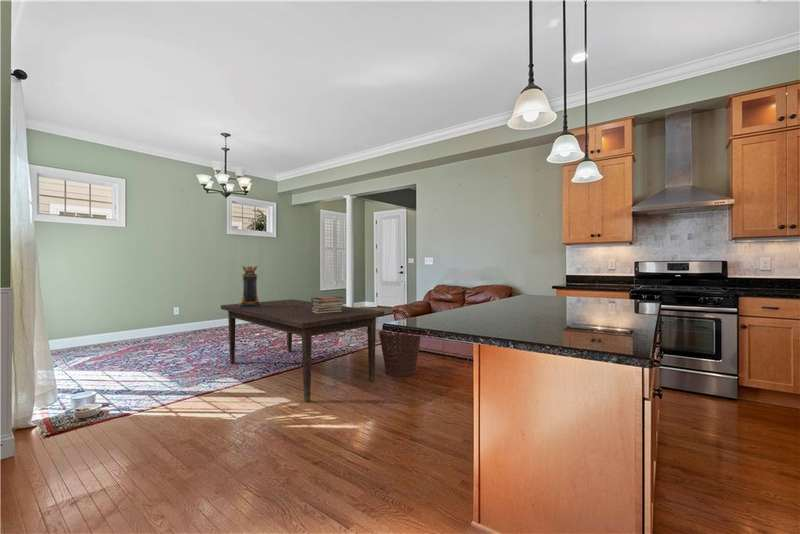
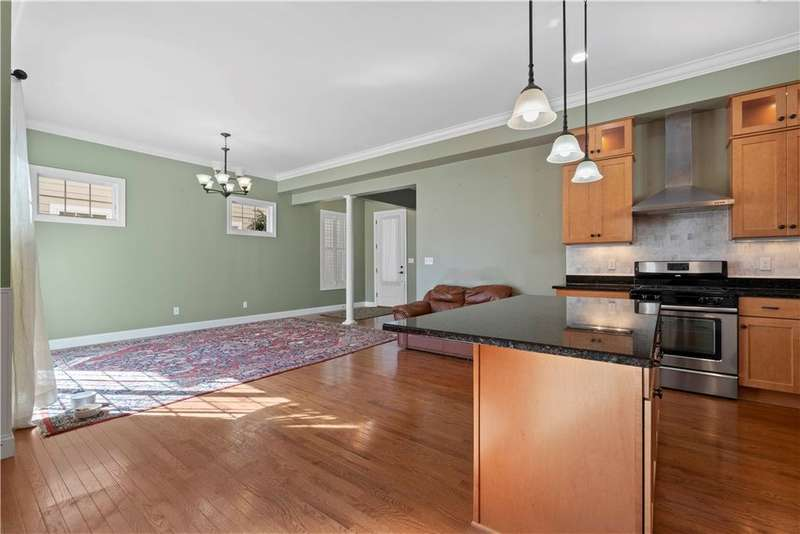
- pedestal [238,265,263,308]
- book stack [310,295,345,314]
- dining table [220,298,385,403]
- basket [378,329,422,378]
